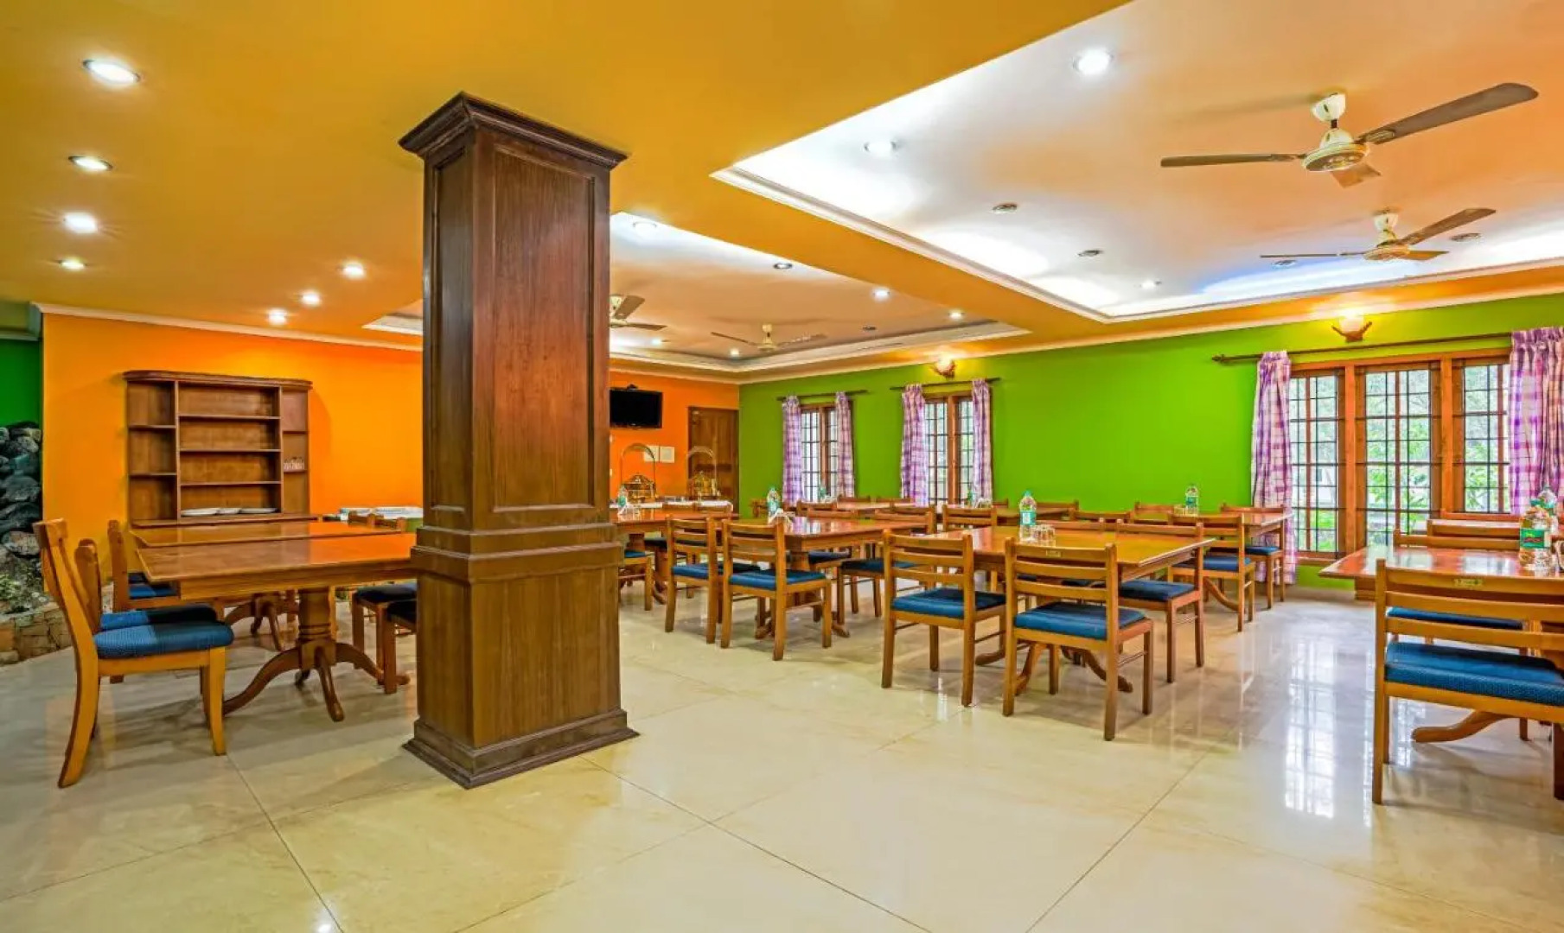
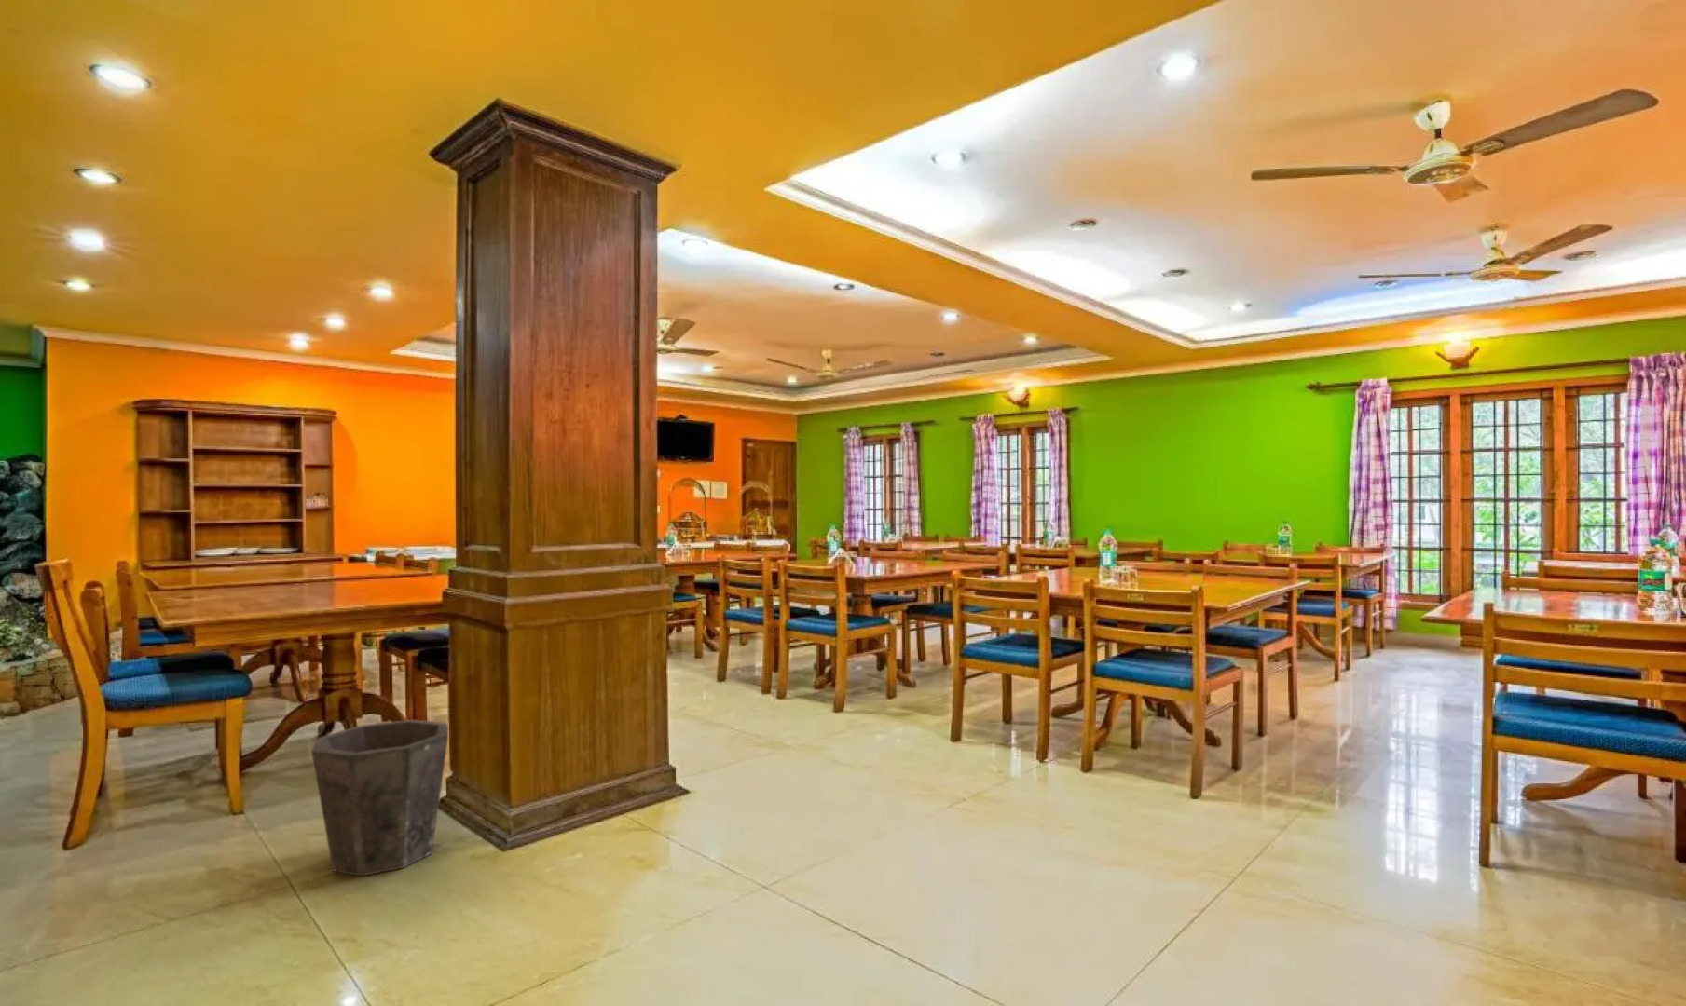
+ waste bin [310,719,449,878]
